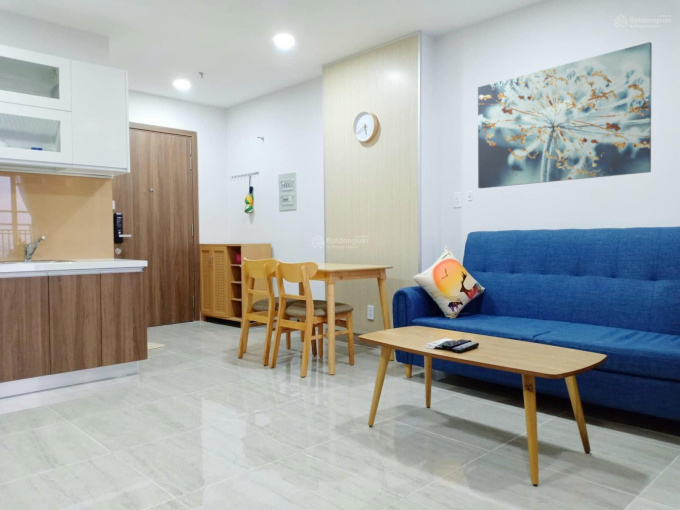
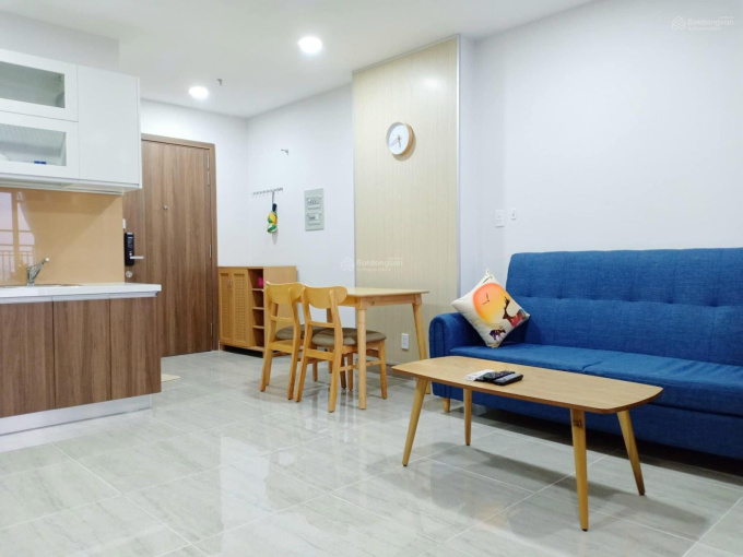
- wall art [477,41,653,189]
